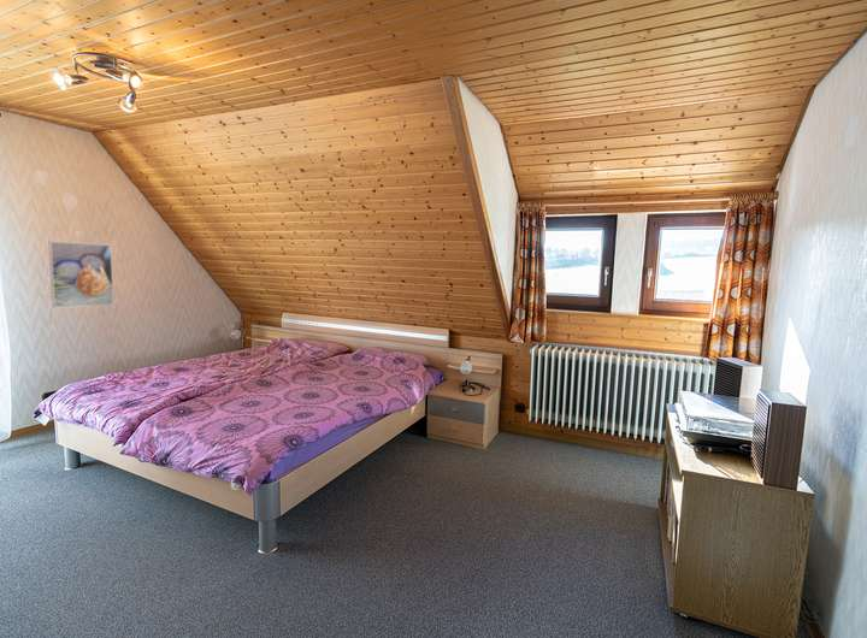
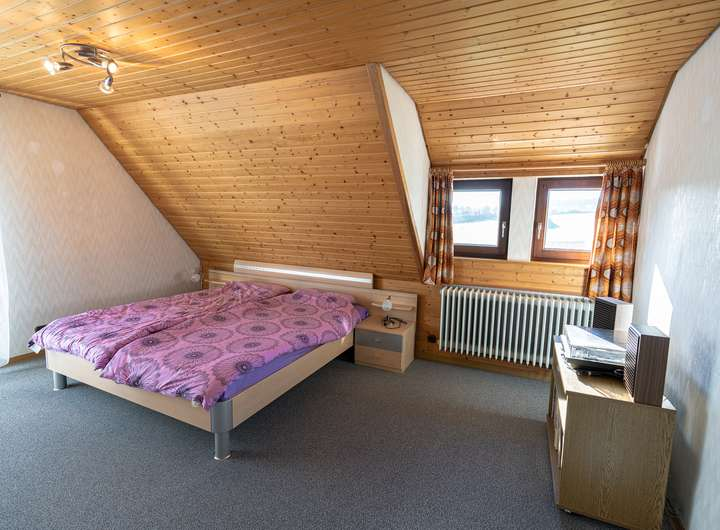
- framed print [47,240,114,309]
